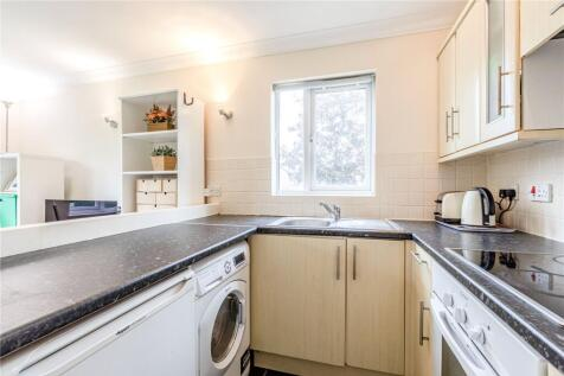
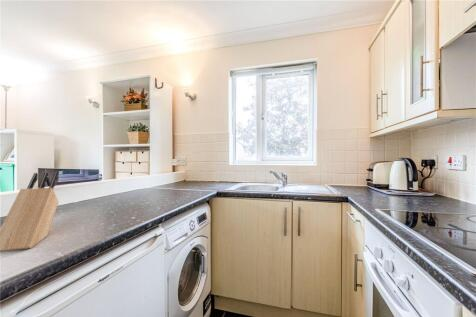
+ knife block [0,171,60,253]
